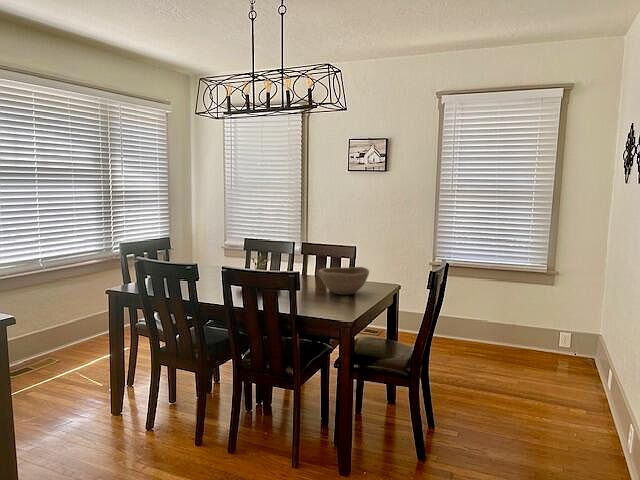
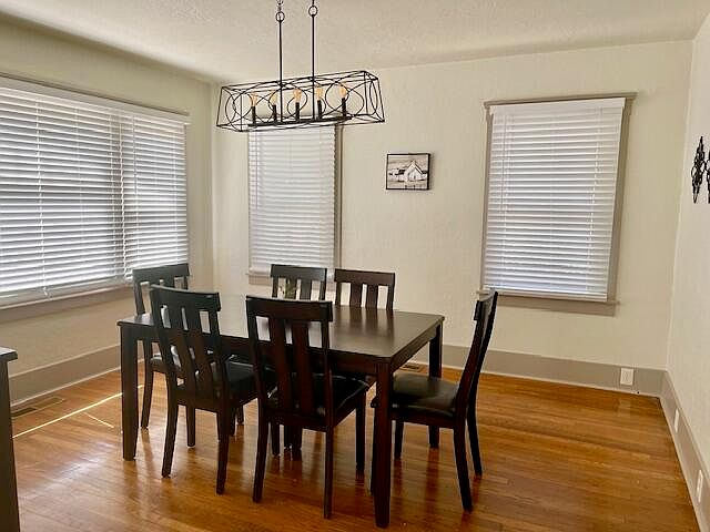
- bowl [318,266,370,296]
